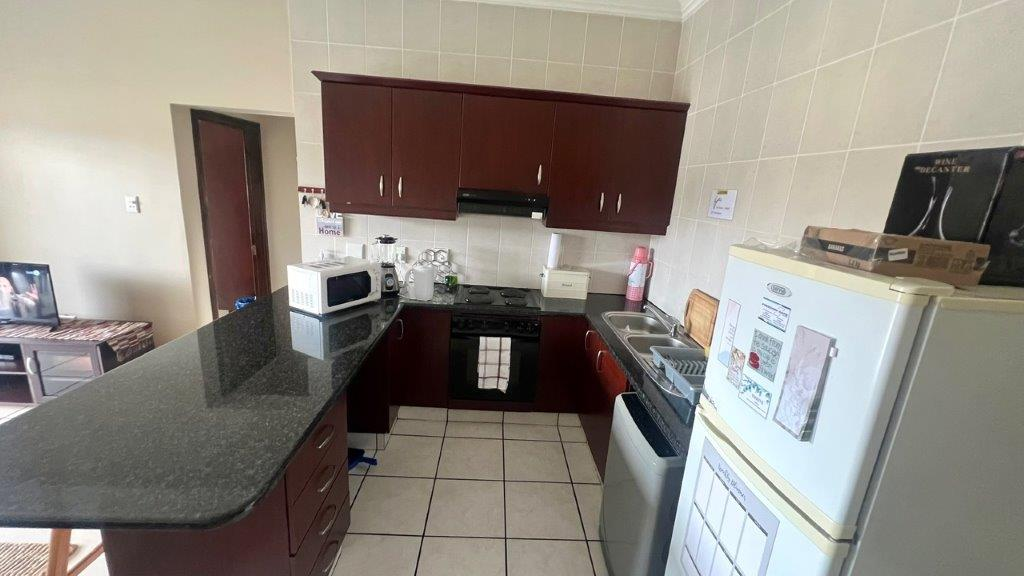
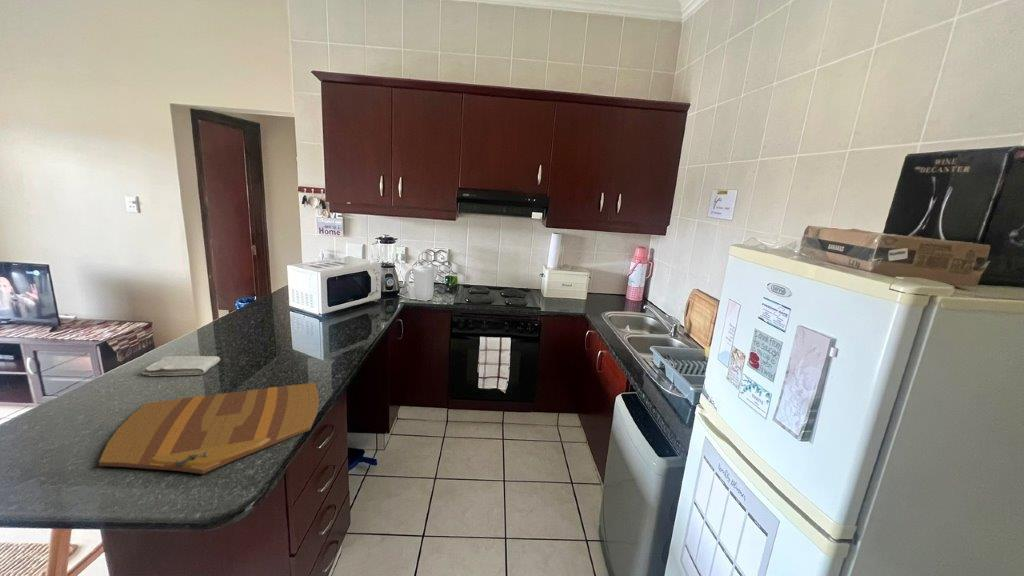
+ cutting board [98,382,320,475]
+ washcloth [141,355,221,377]
